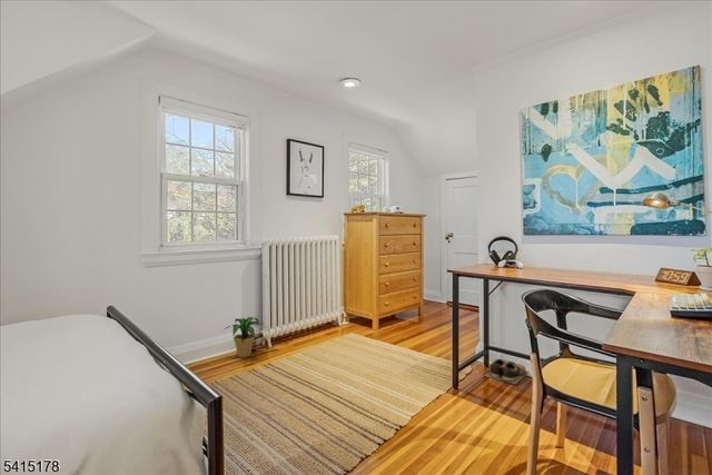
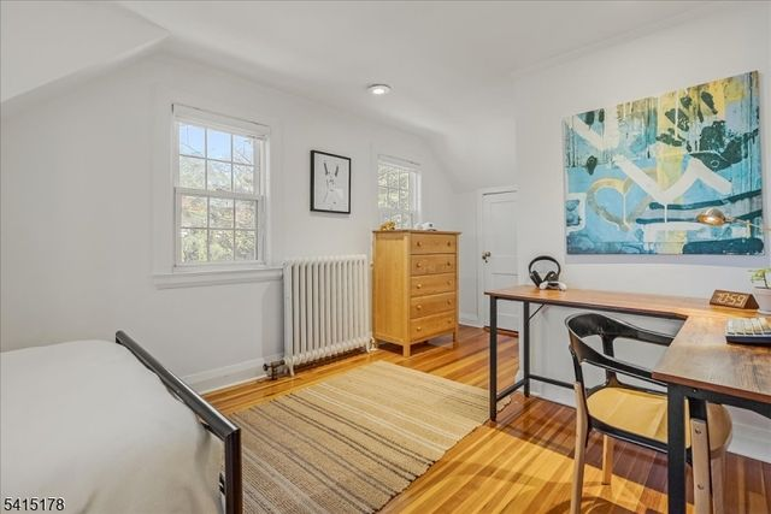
- shoes [483,358,530,385]
- potted plant [221,316,263,358]
